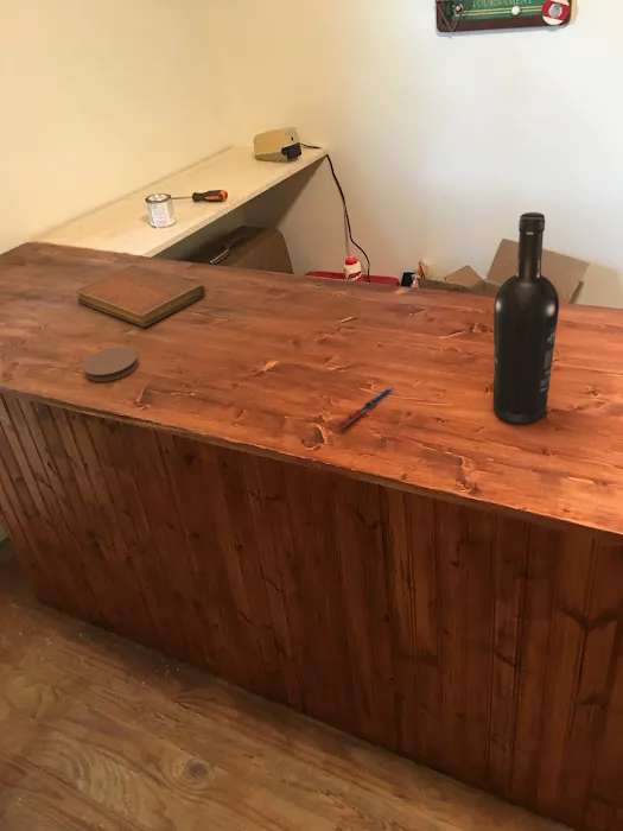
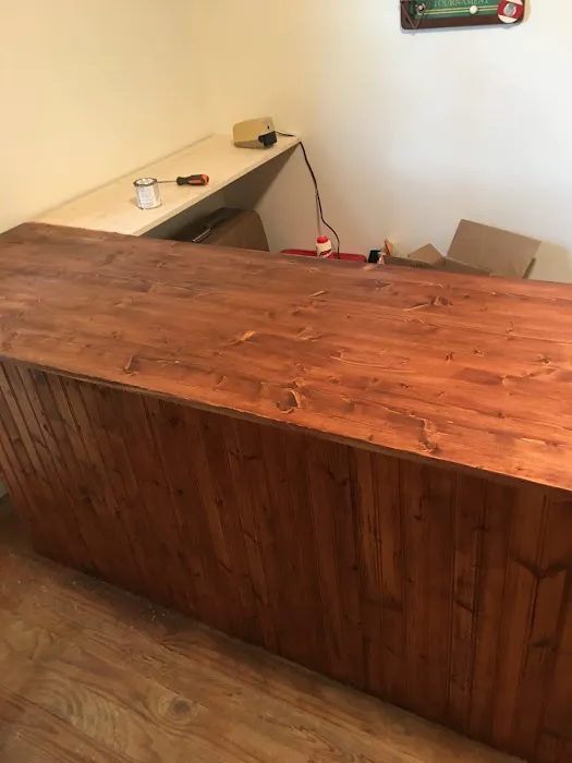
- notebook [74,264,206,328]
- pen [336,385,395,430]
- wine bottle [492,211,560,425]
- coaster [82,347,140,382]
